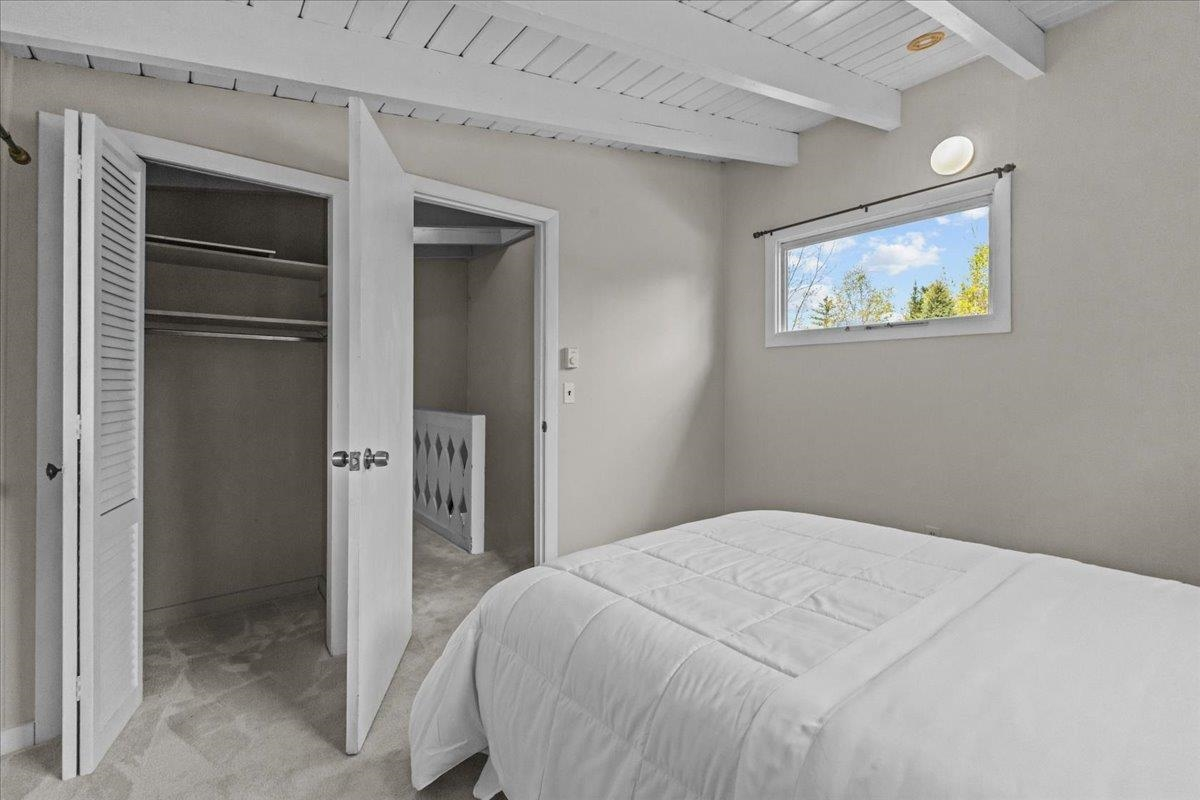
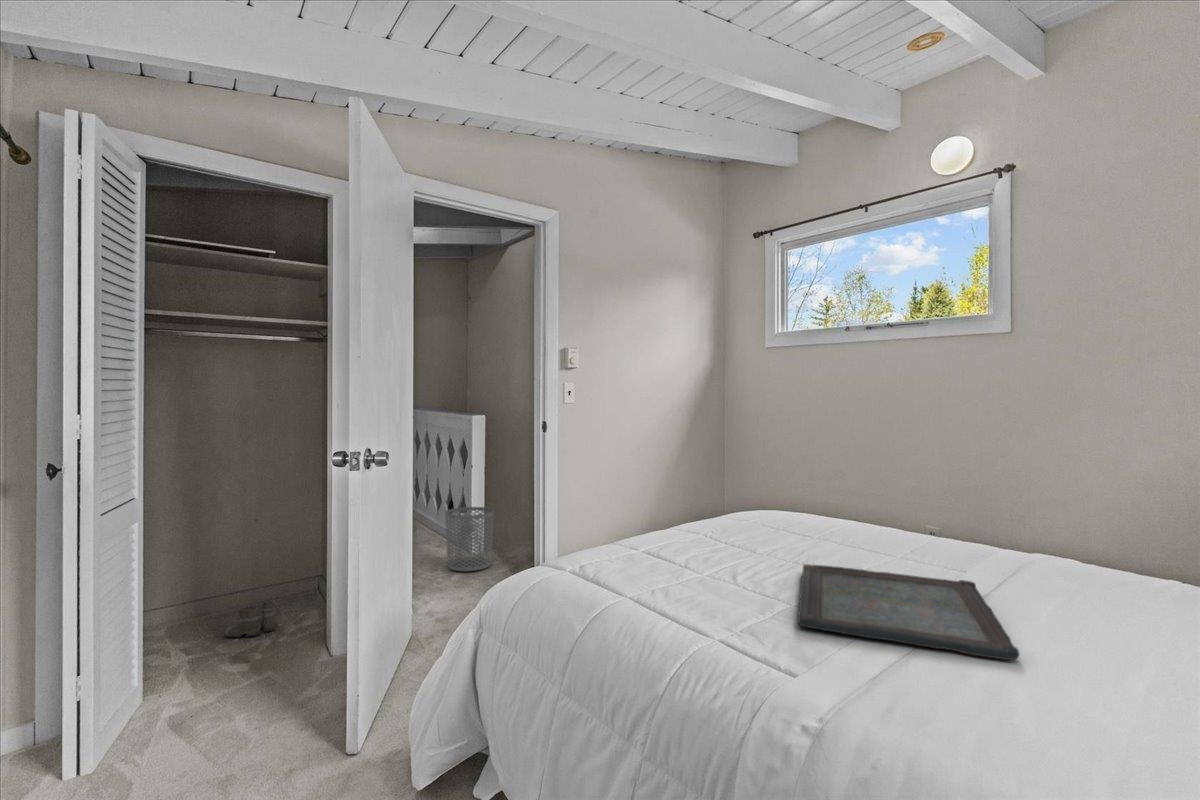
+ boots [224,600,287,638]
+ serving tray [797,563,1021,661]
+ waste bin [444,506,494,572]
